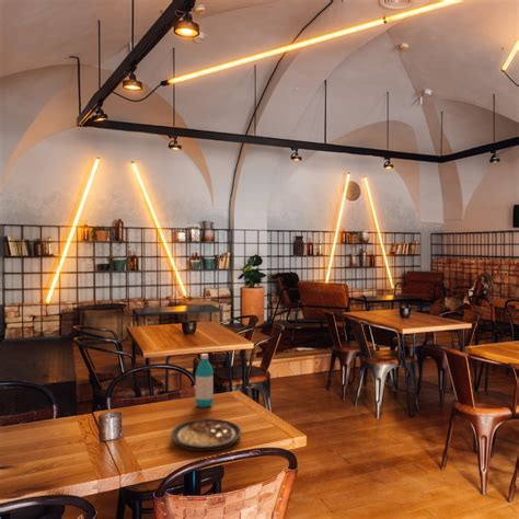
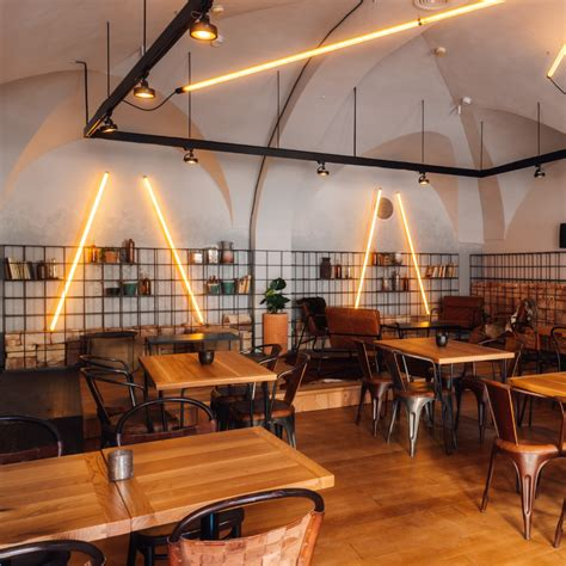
- plate [170,417,242,452]
- water bottle [194,353,215,408]
